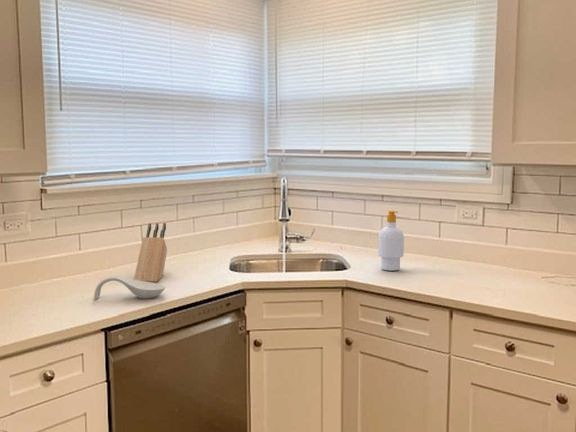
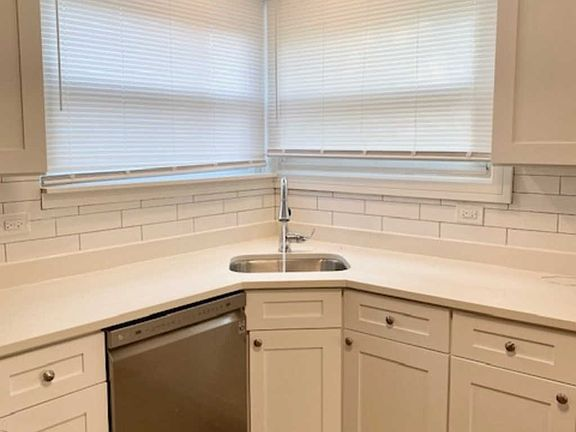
- spoon rest [93,275,166,300]
- soap bottle [377,210,405,272]
- knife block [133,222,168,283]
